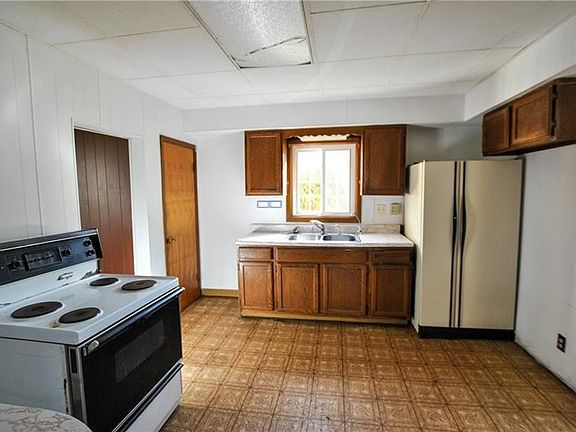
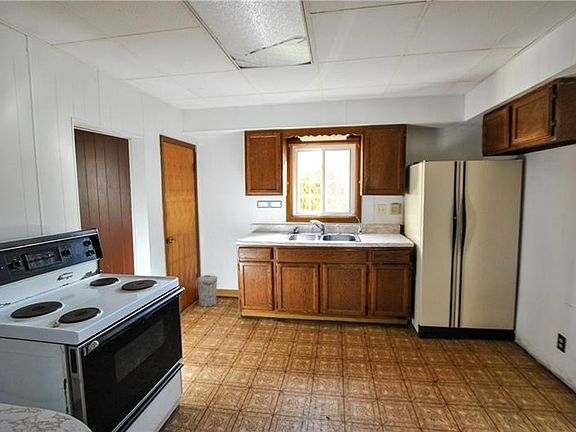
+ trash can [196,274,218,308]
